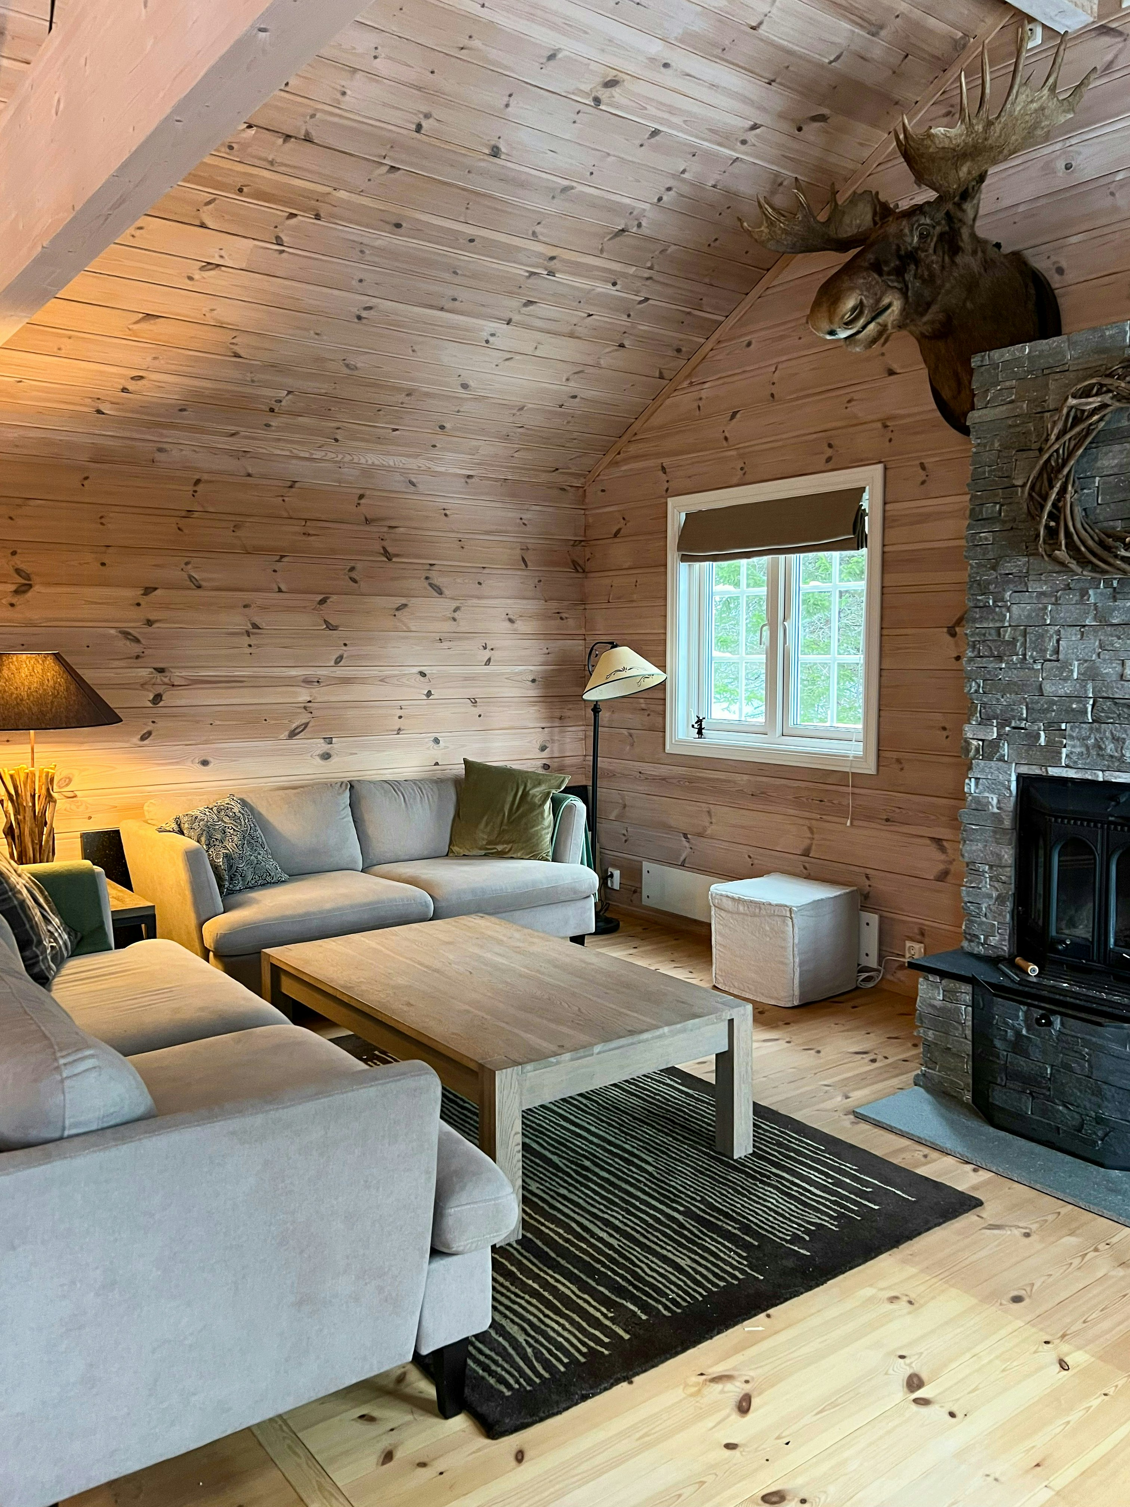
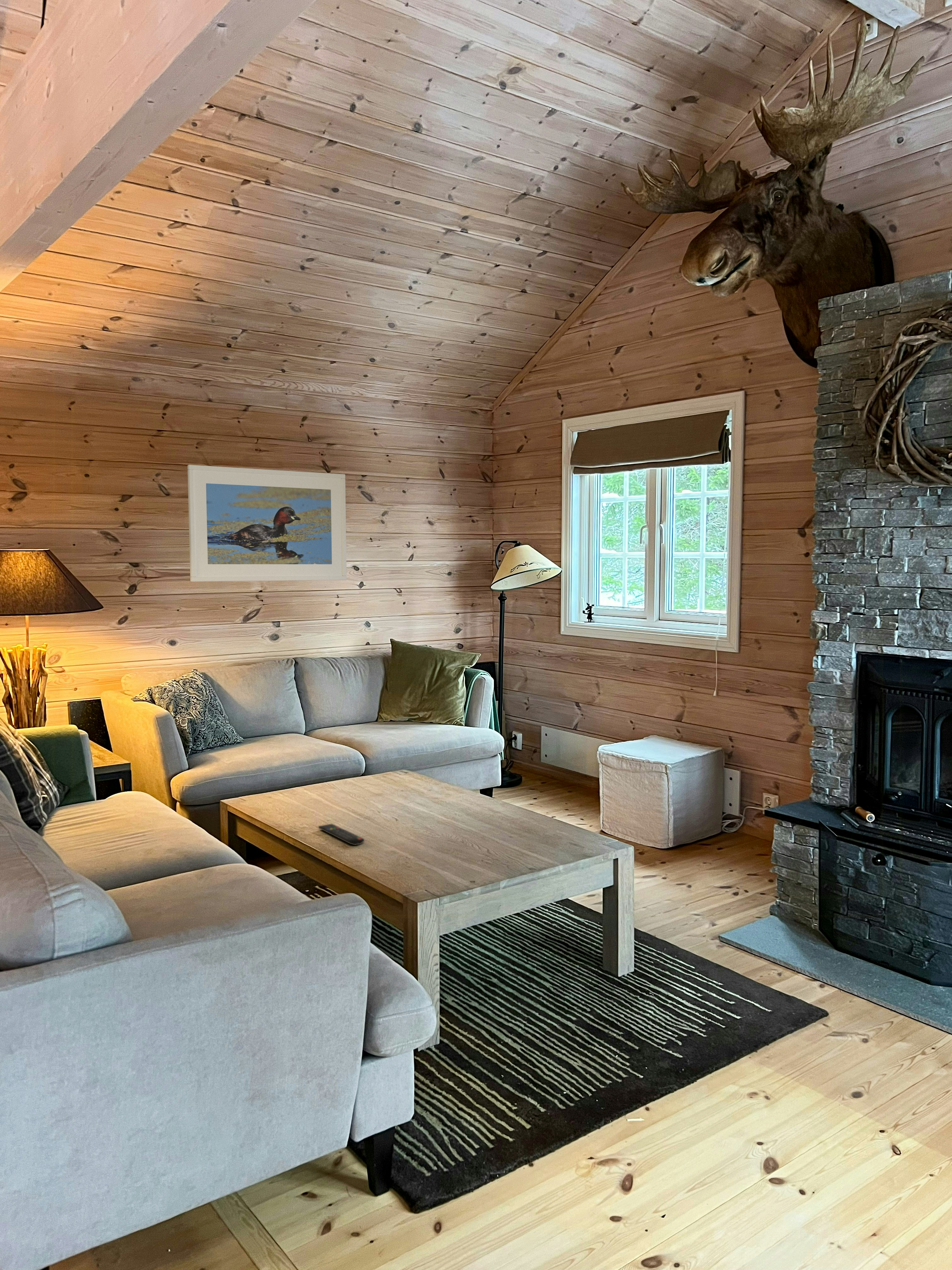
+ remote control [318,823,365,845]
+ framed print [187,464,347,582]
